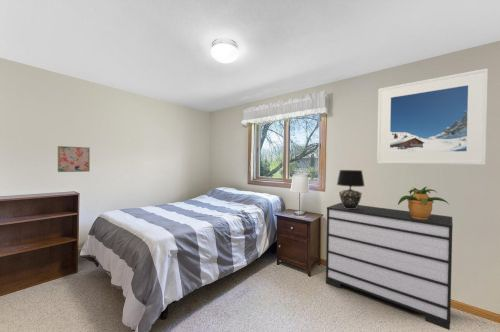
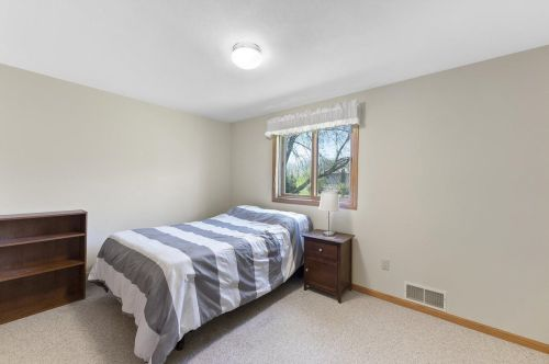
- potted plant [397,185,450,220]
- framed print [376,67,489,166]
- dresser [325,202,454,331]
- table lamp [336,169,365,209]
- wall art [57,145,91,173]
